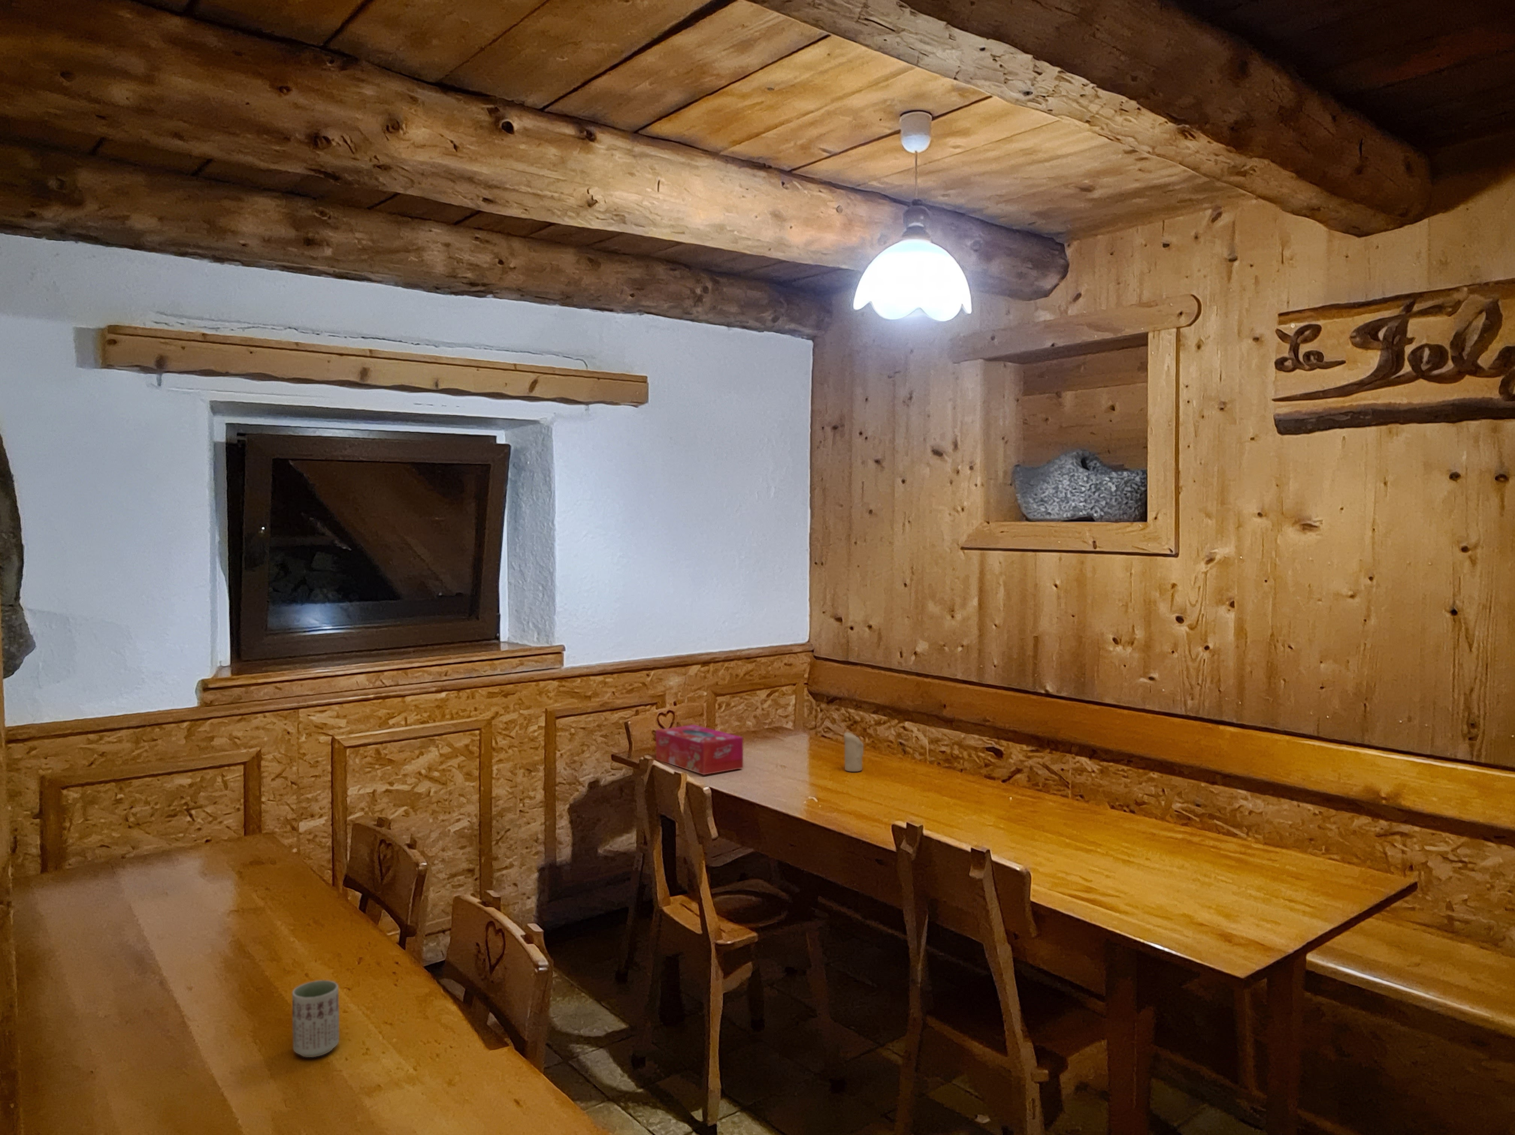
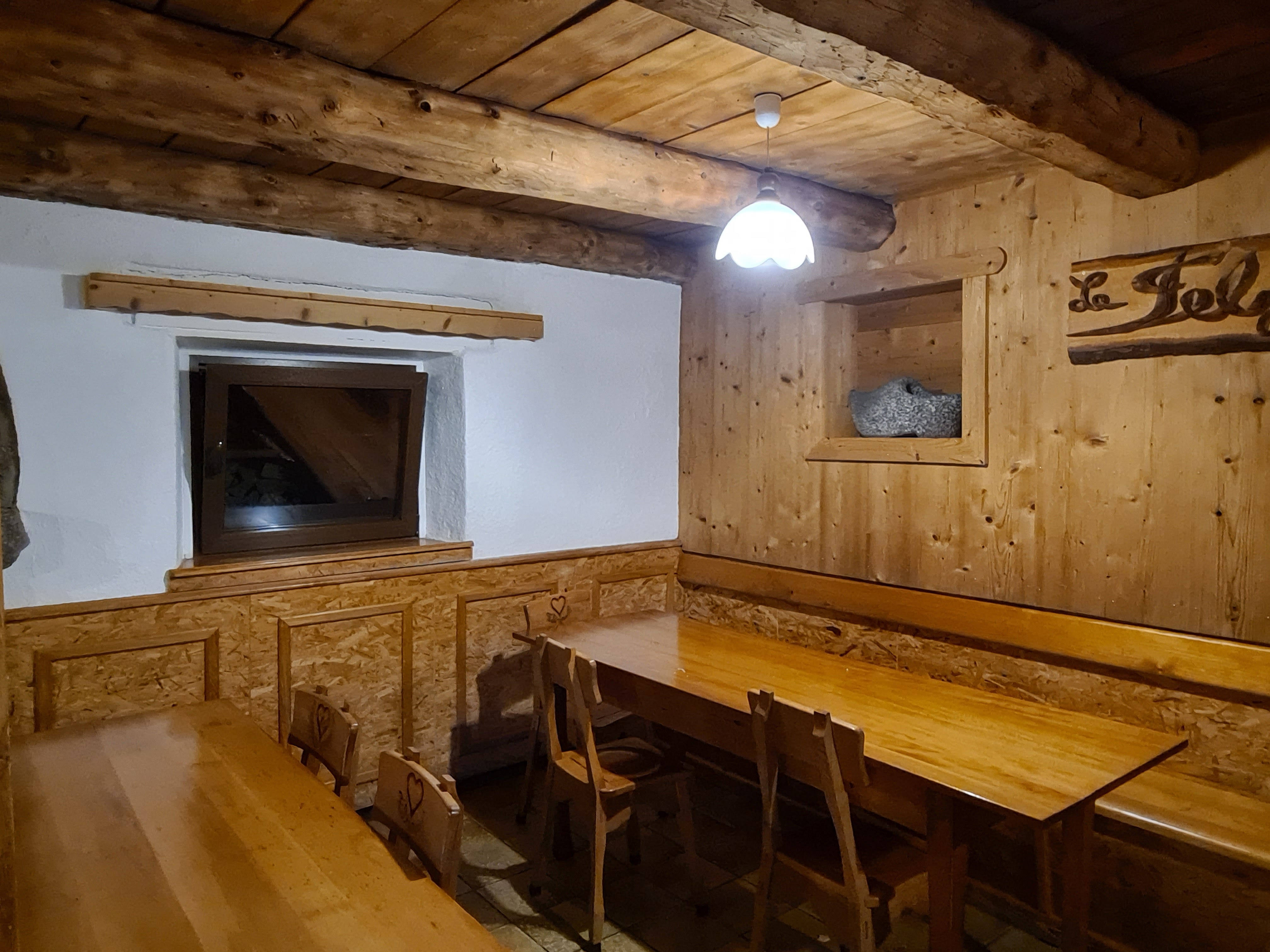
- cup [292,980,340,1058]
- tissue box [655,725,743,775]
- candle [843,732,864,773]
